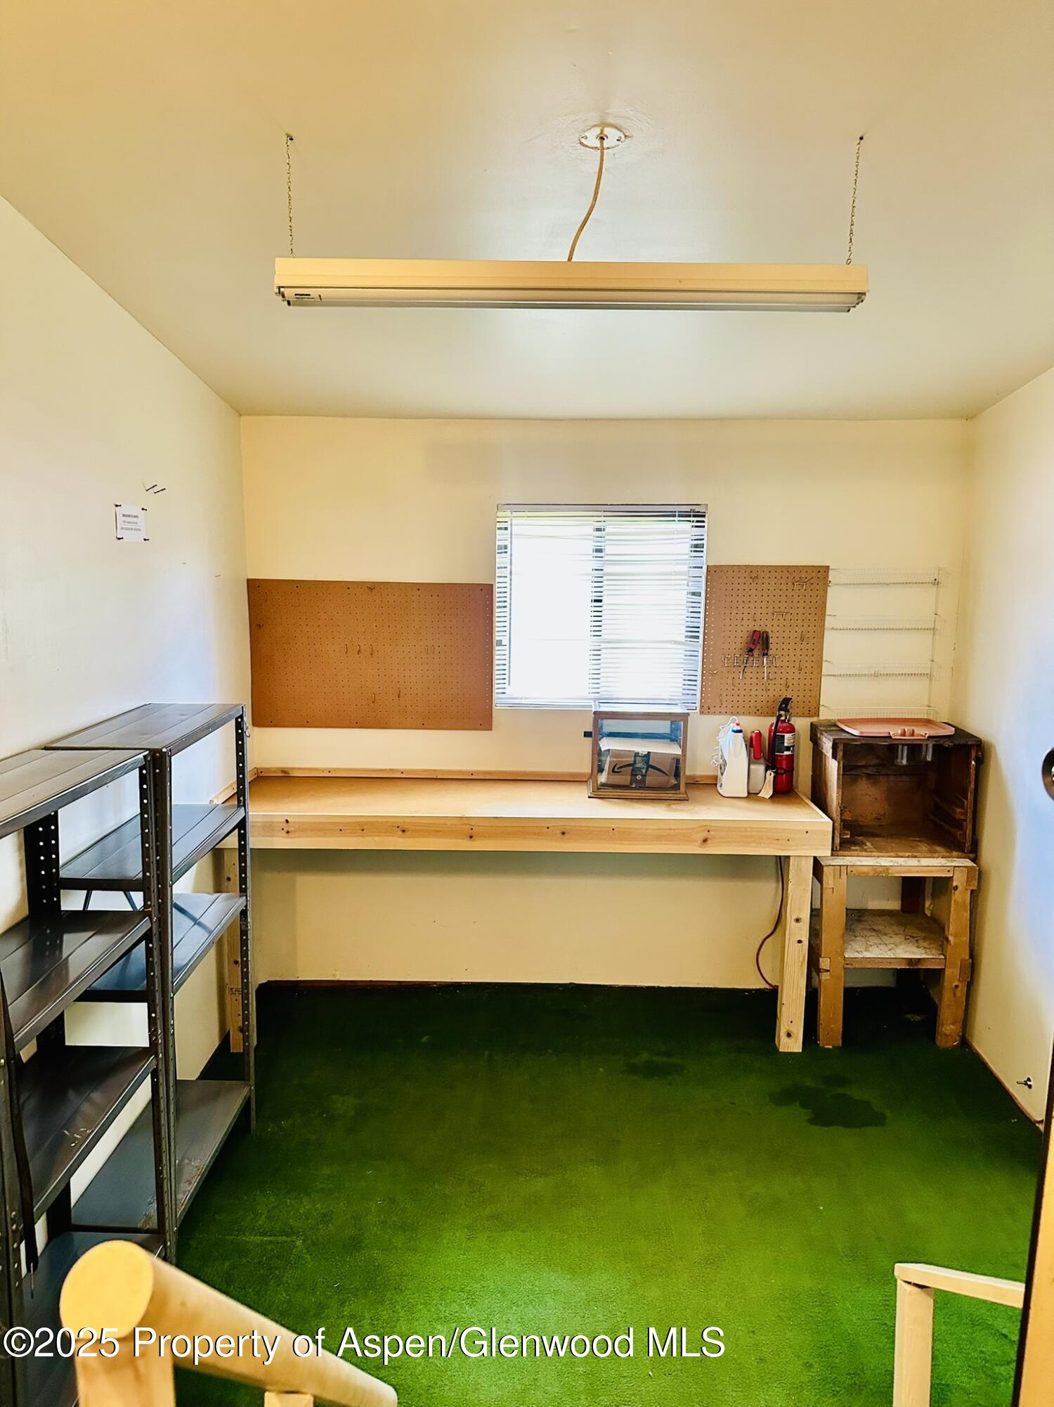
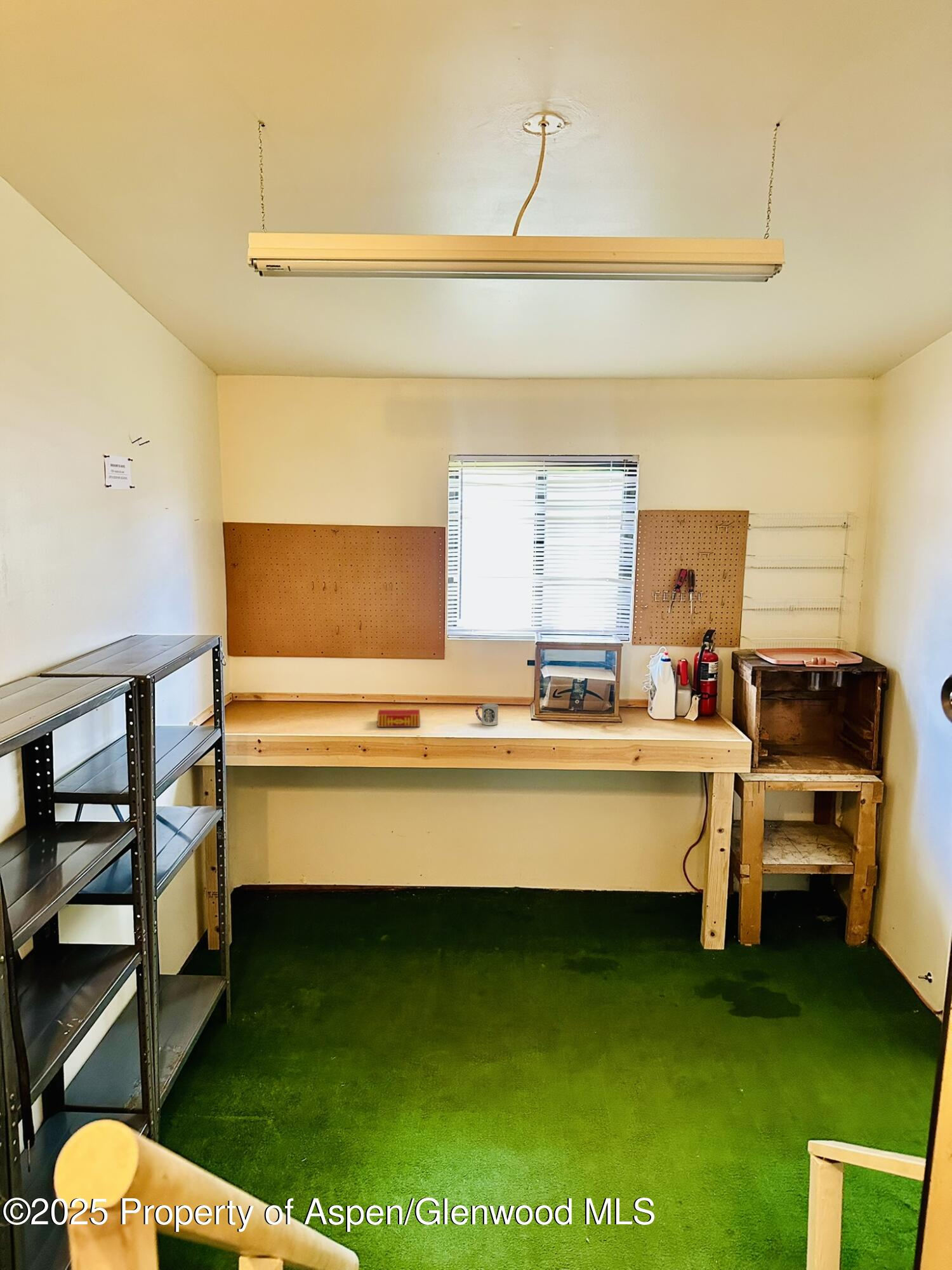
+ book [377,709,421,728]
+ cup [475,703,499,726]
